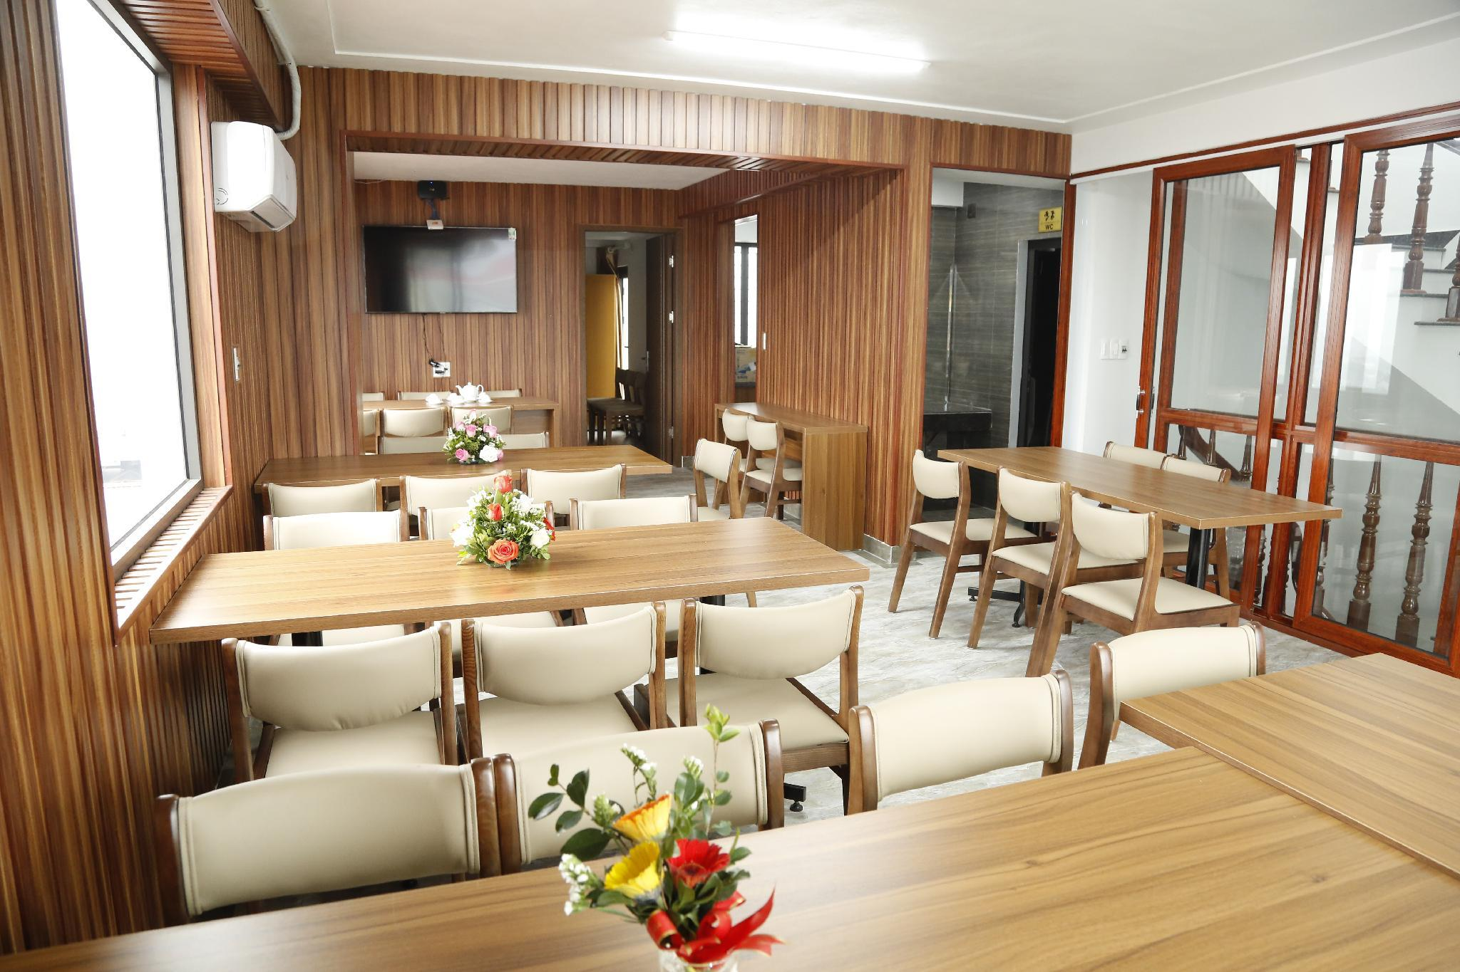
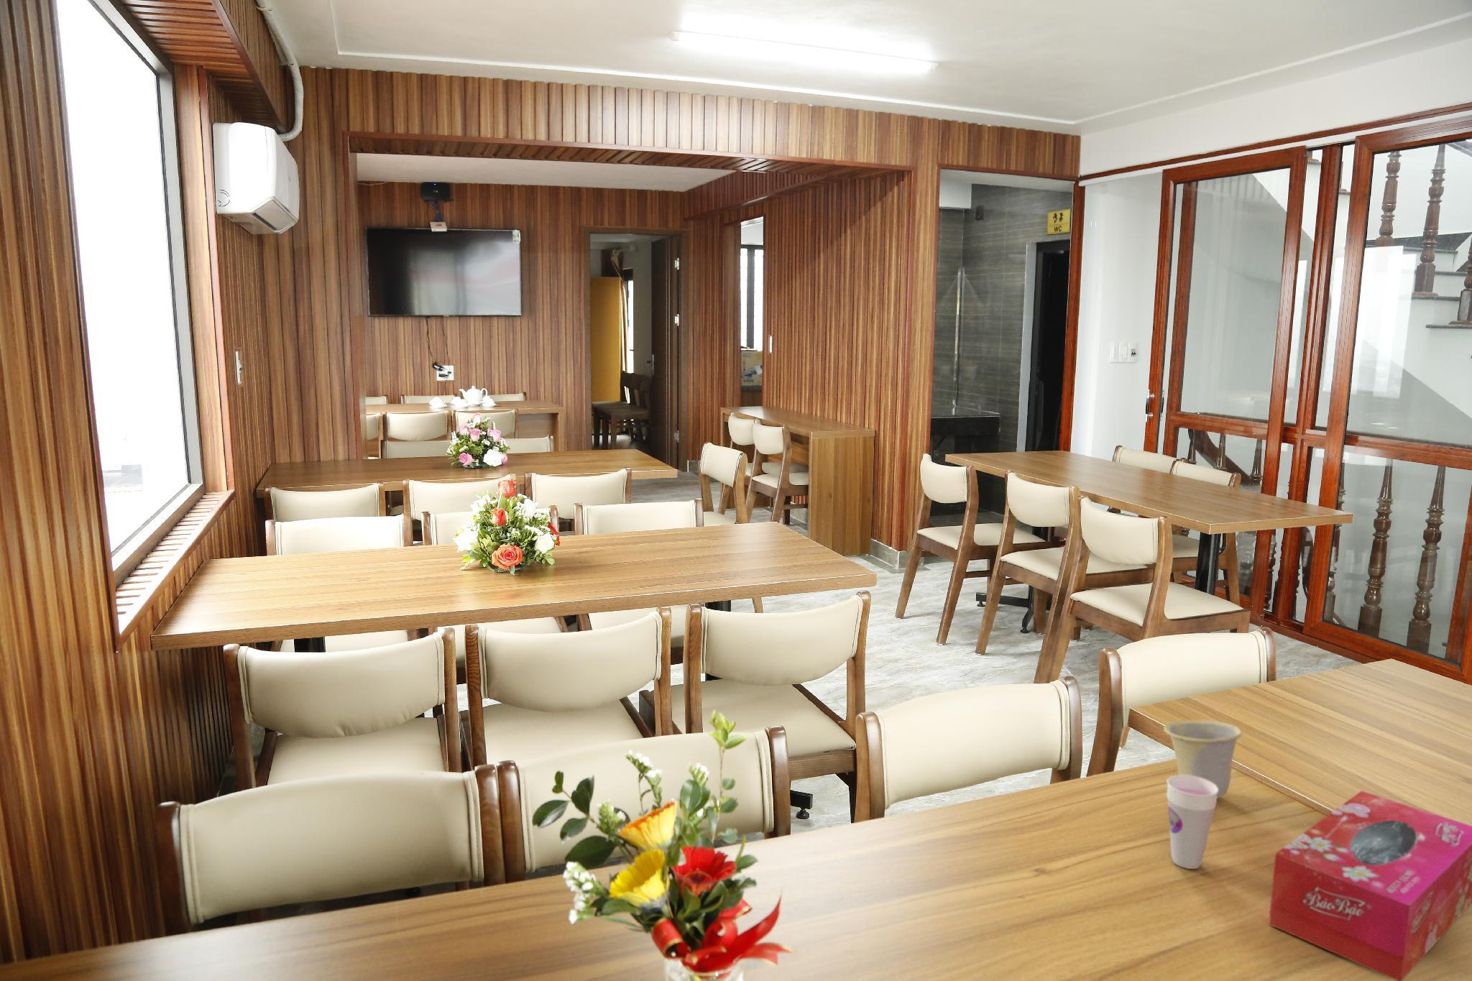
+ tissue box [1267,789,1472,981]
+ cup [1163,719,1243,799]
+ cup [1166,775,1218,869]
